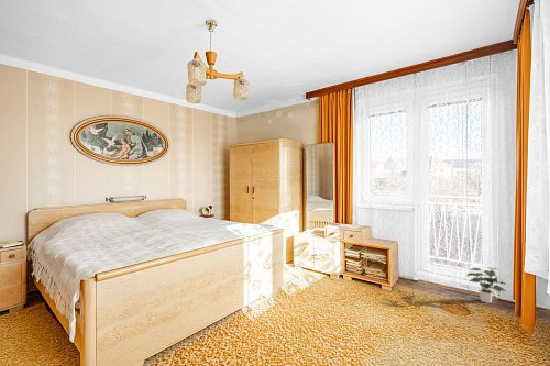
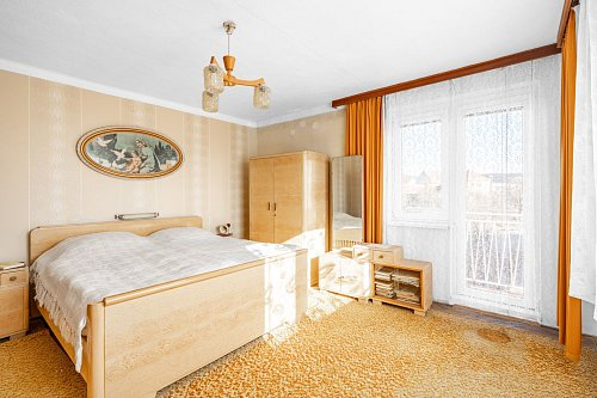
- potted plant [466,266,507,304]
